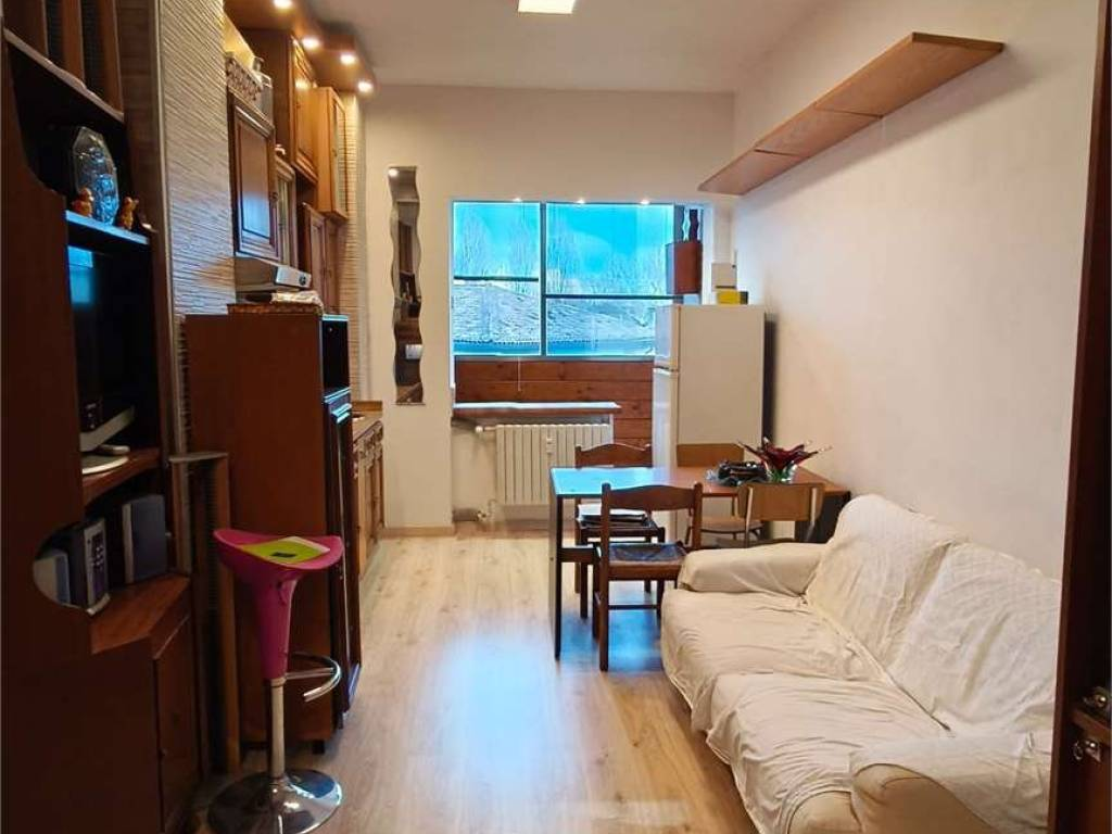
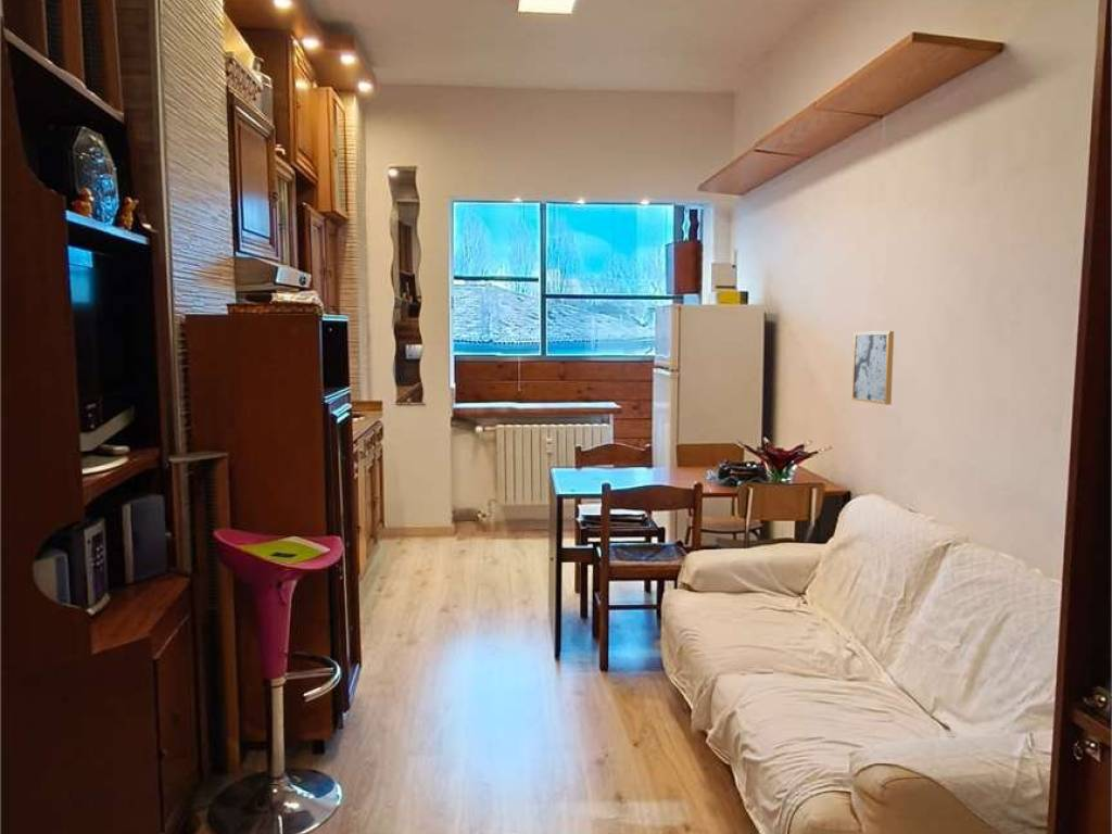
+ wall art [851,330,895,406]
